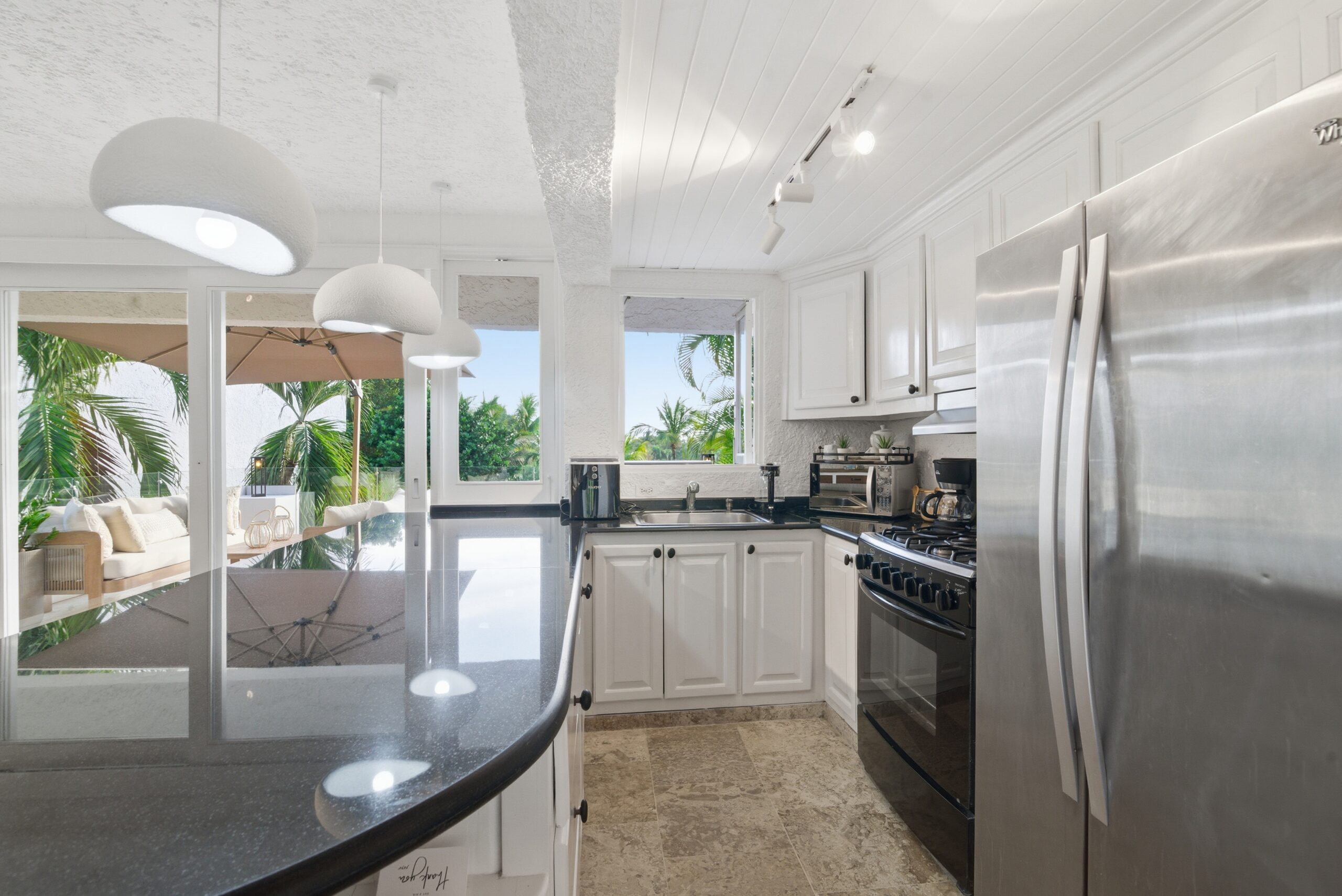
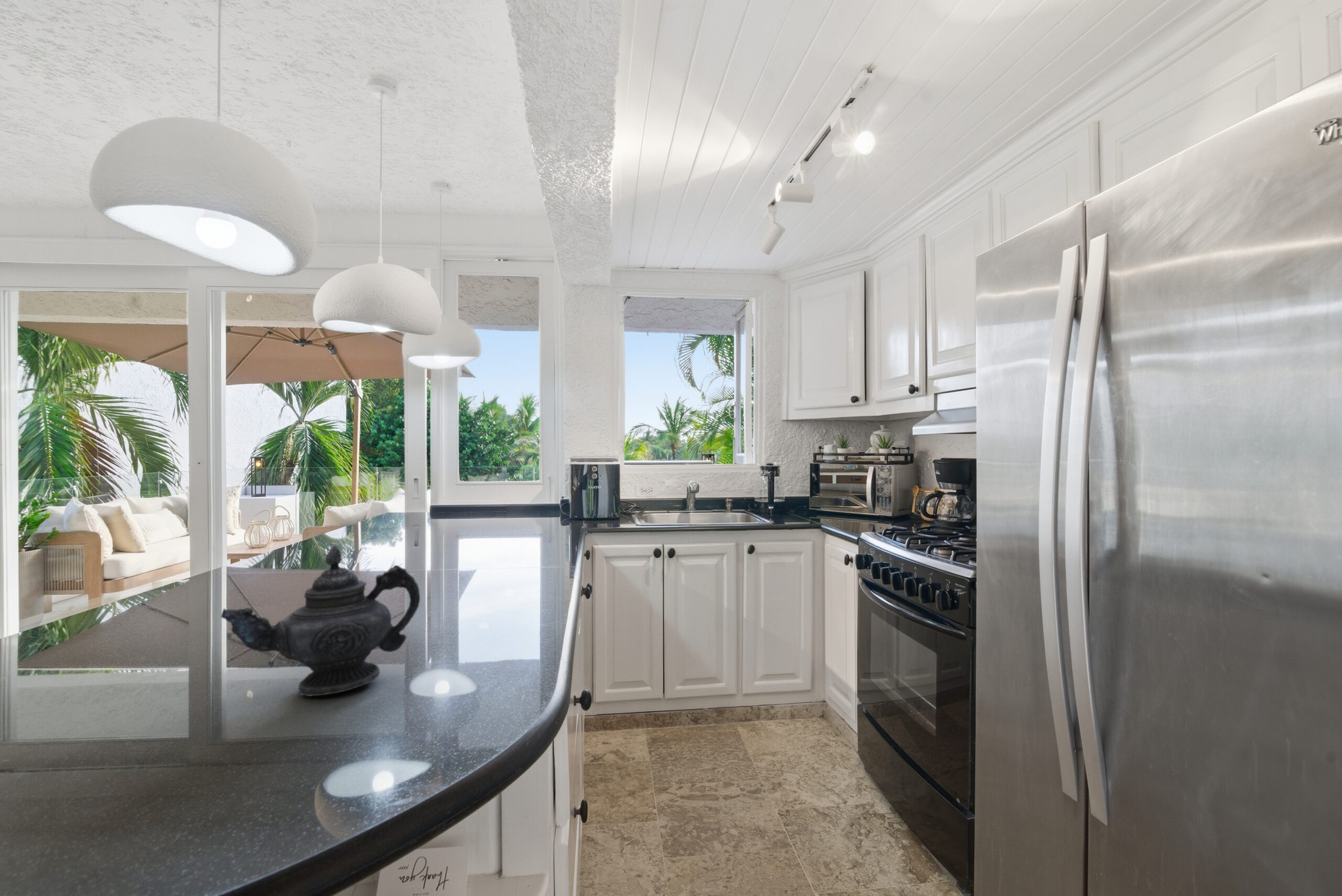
+ teapot [221,545,420,697]
